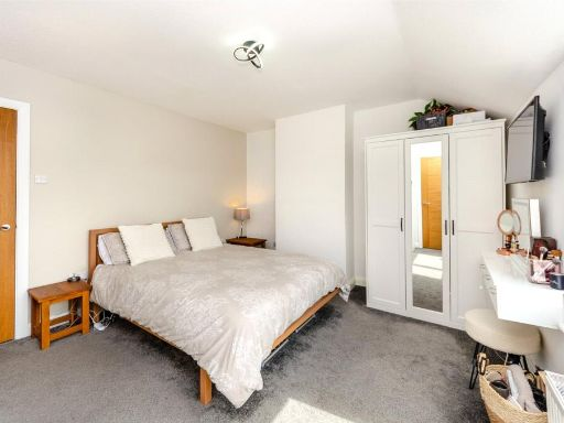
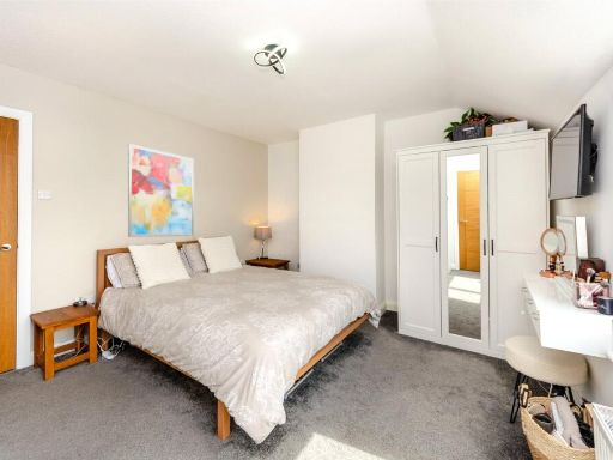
+ wall art [127,143,195,238]
